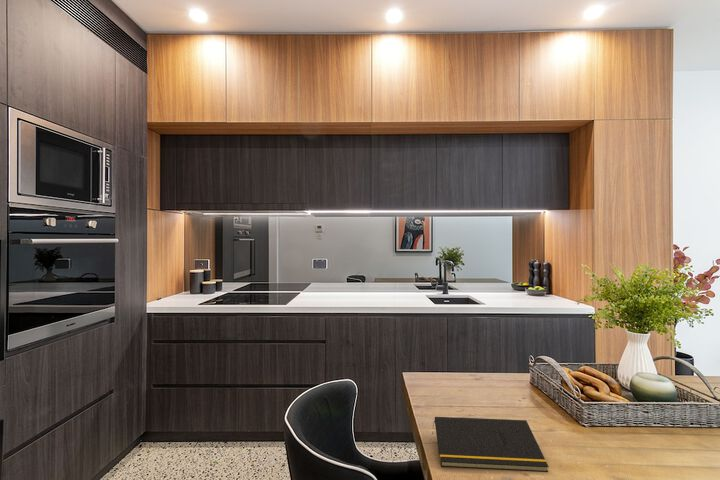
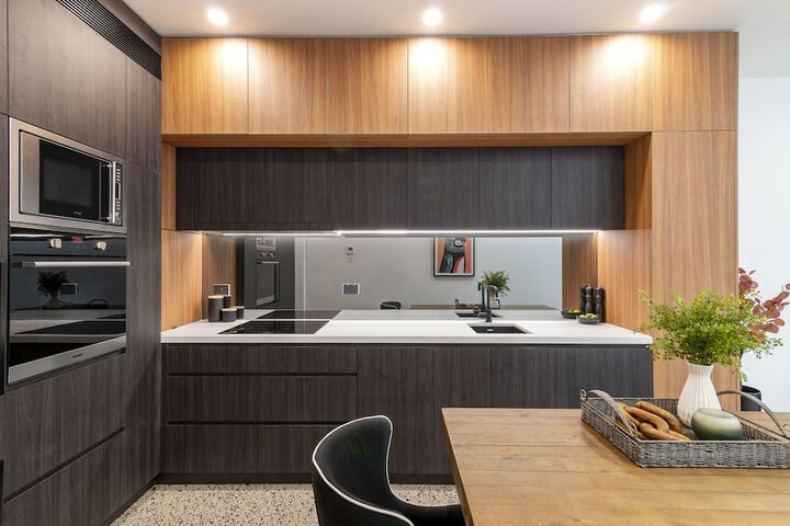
- notepad [431,416,550,473]
